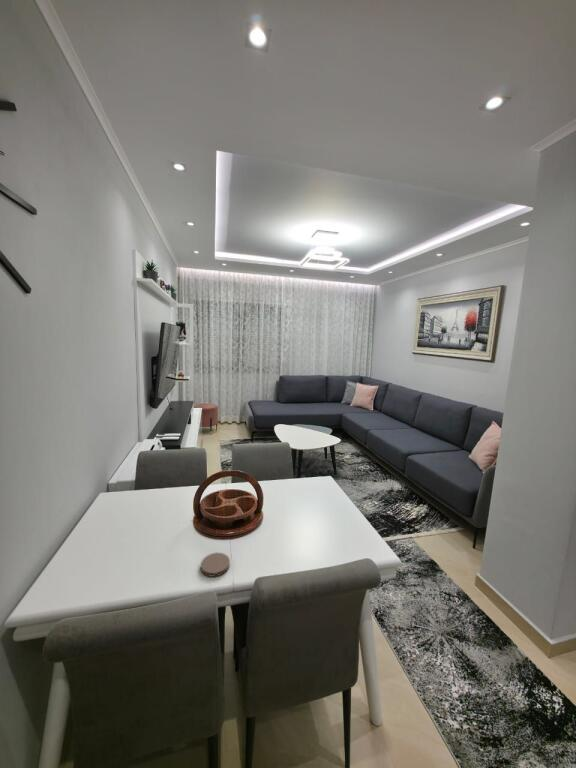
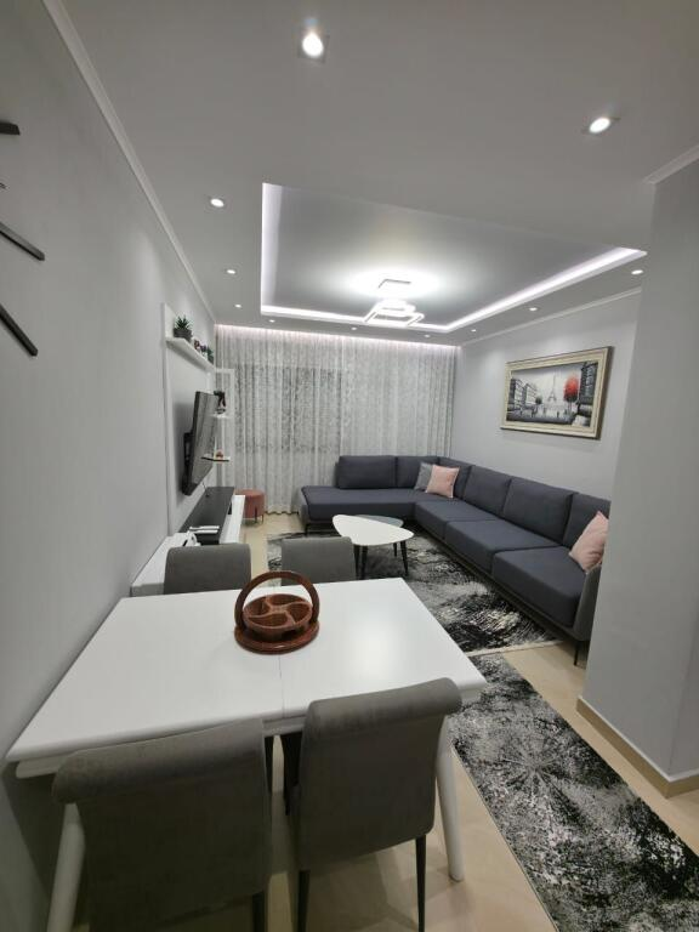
- coaster [200,552,231,578]
